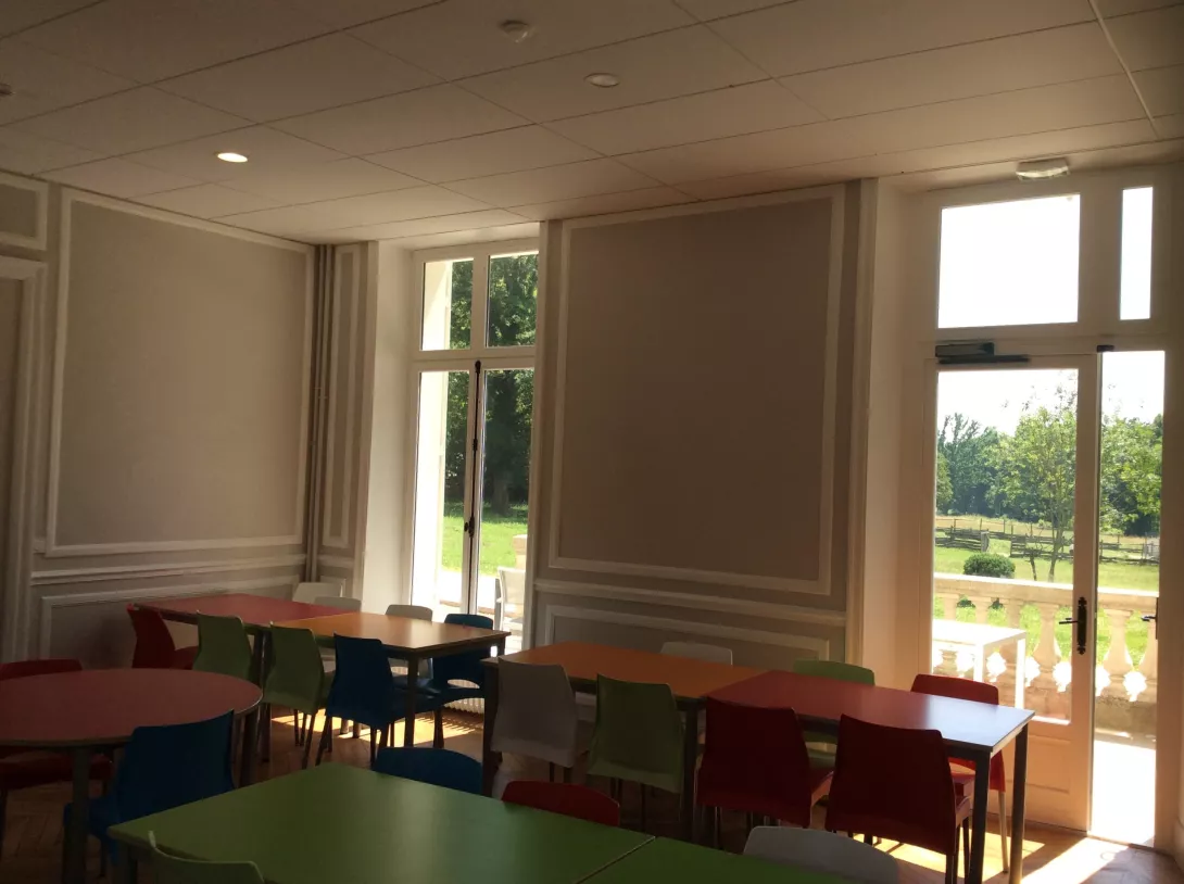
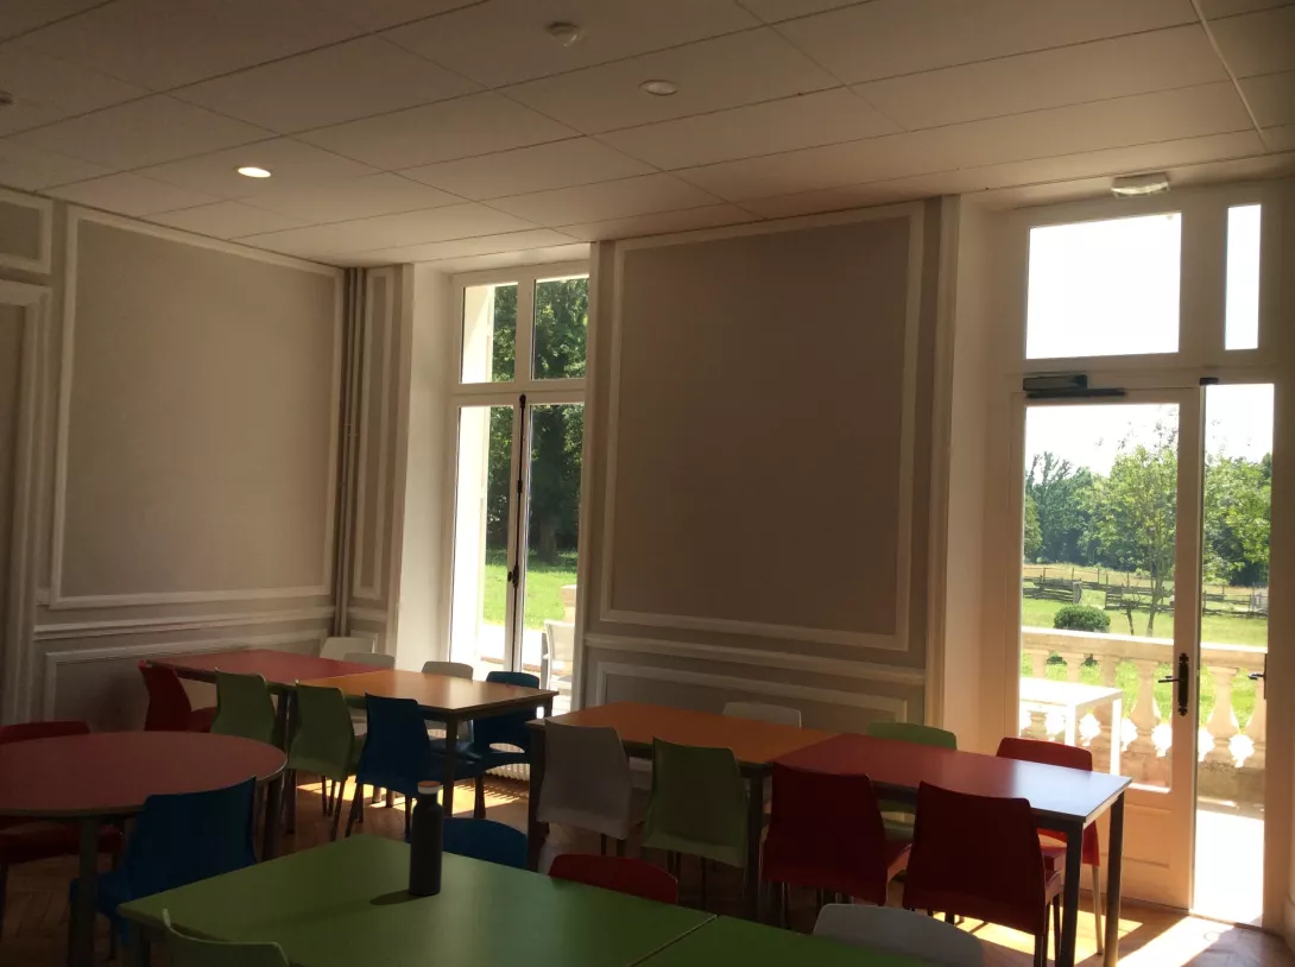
+ water bottle [408,779,446,897]
